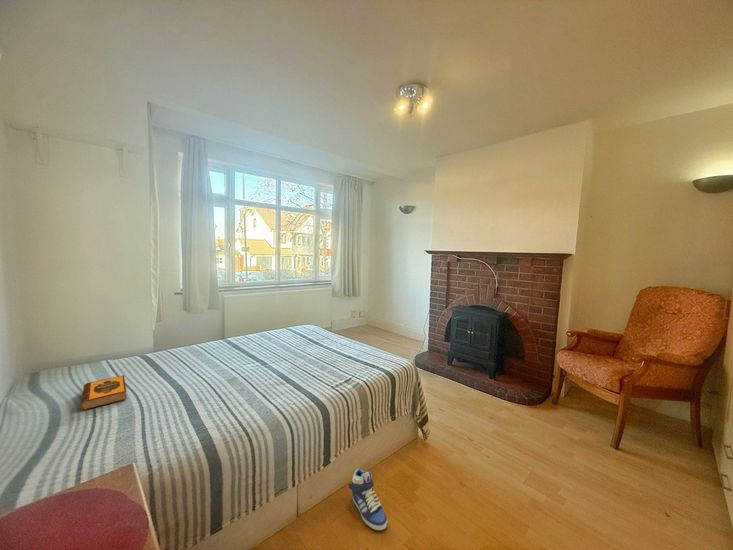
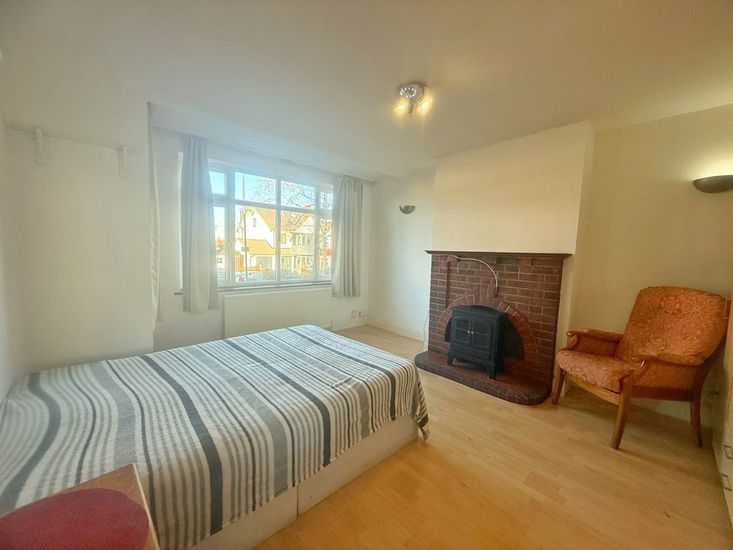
- sneaker [348,468,388,531]
- hardback book [79,374,127,411]
